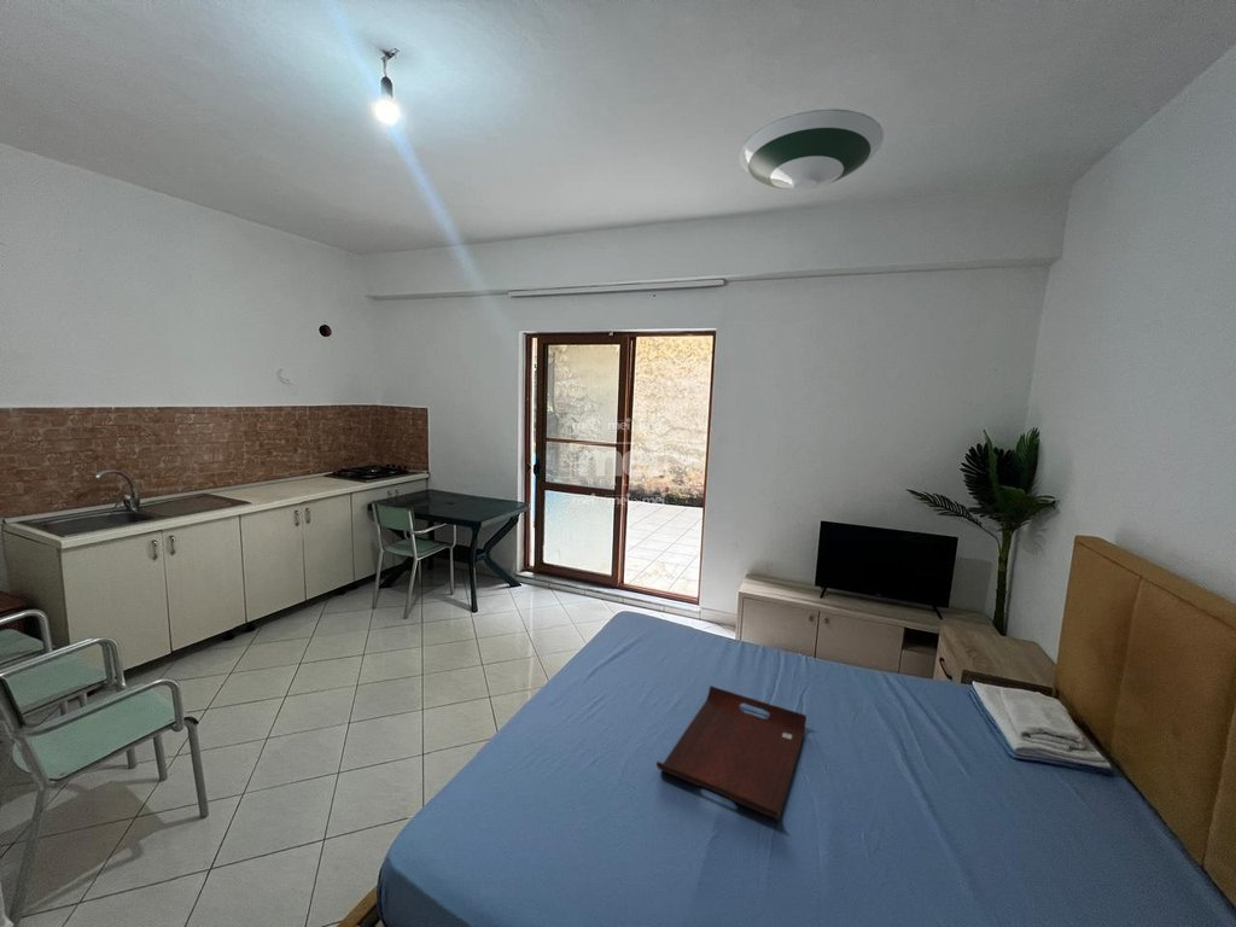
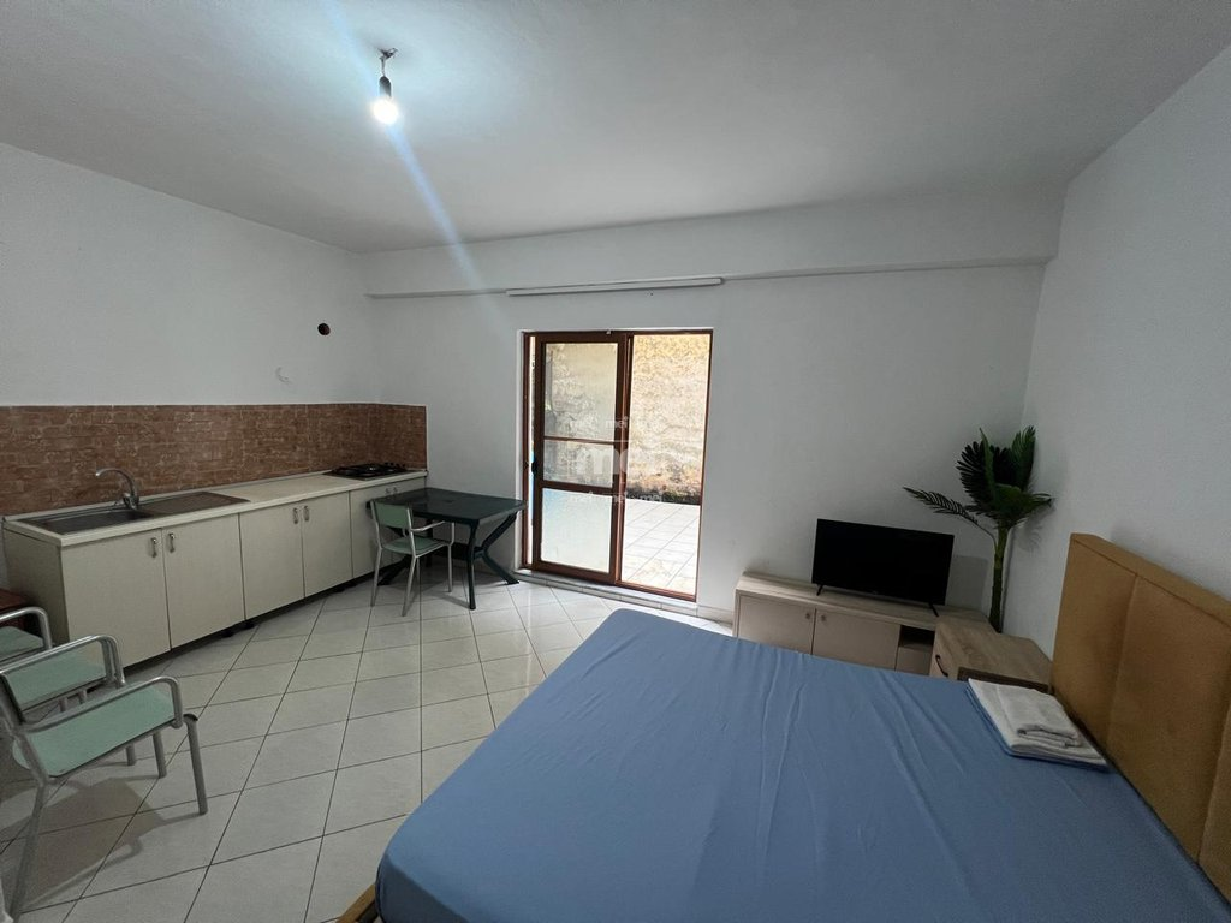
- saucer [737,107,885,192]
- serving tray [655,684,808,821]
